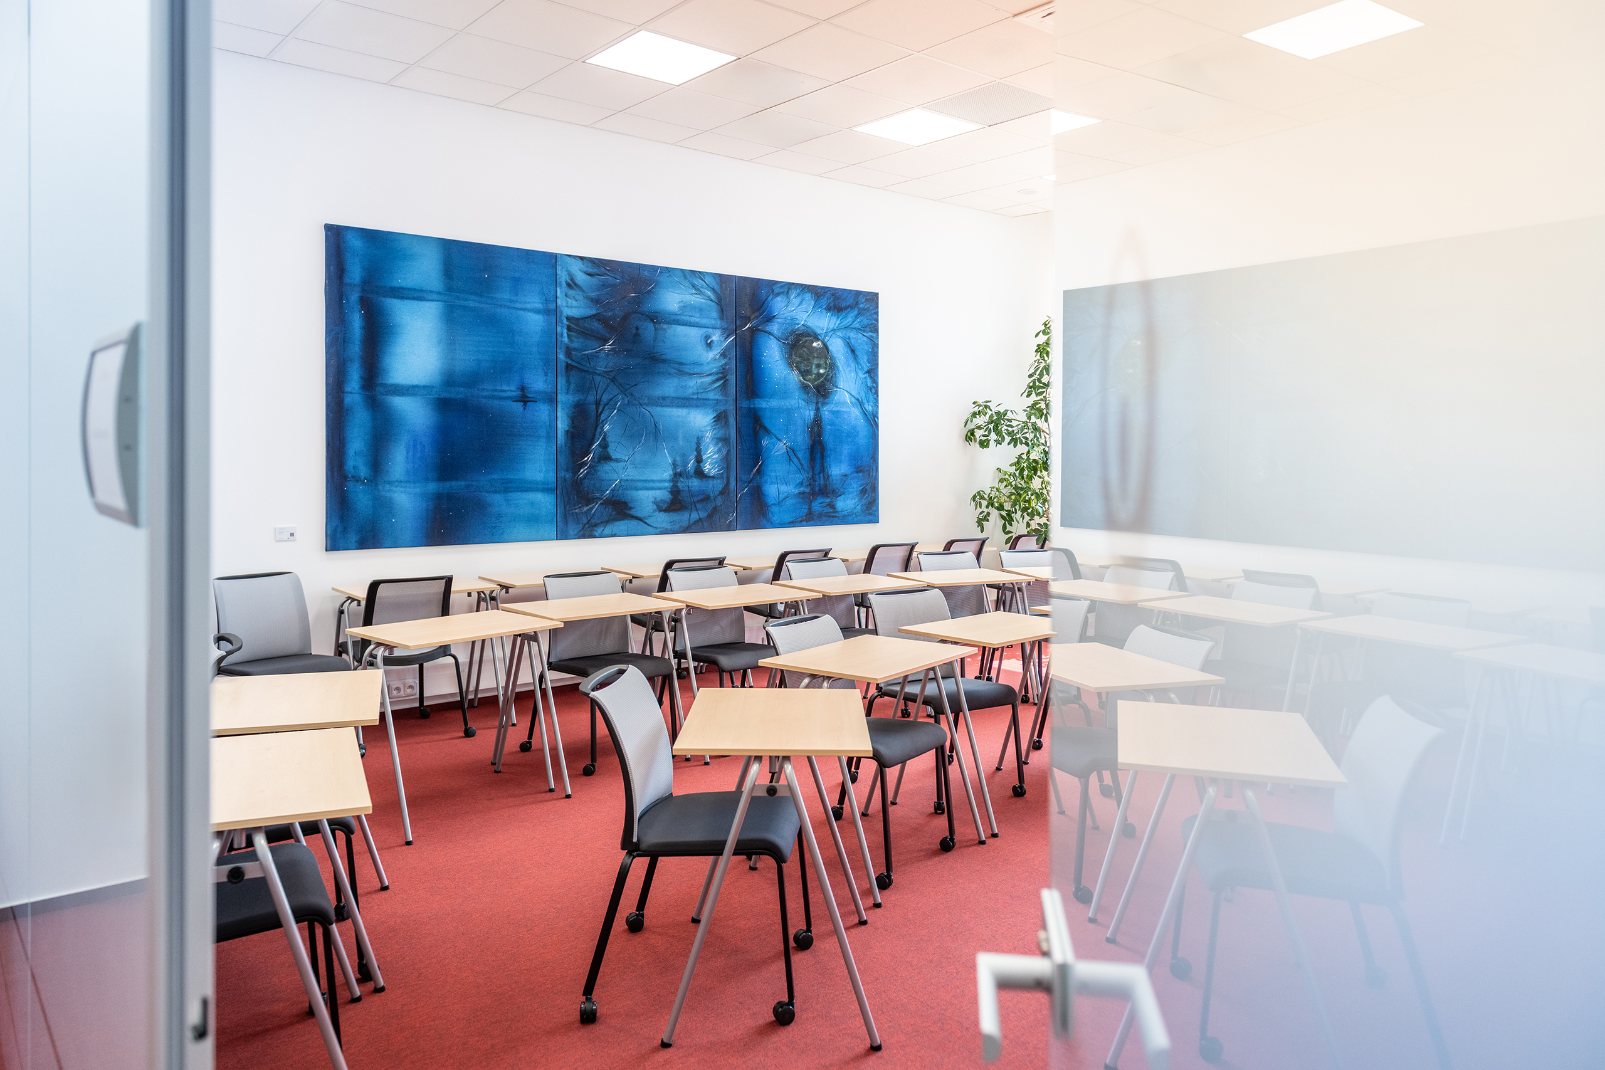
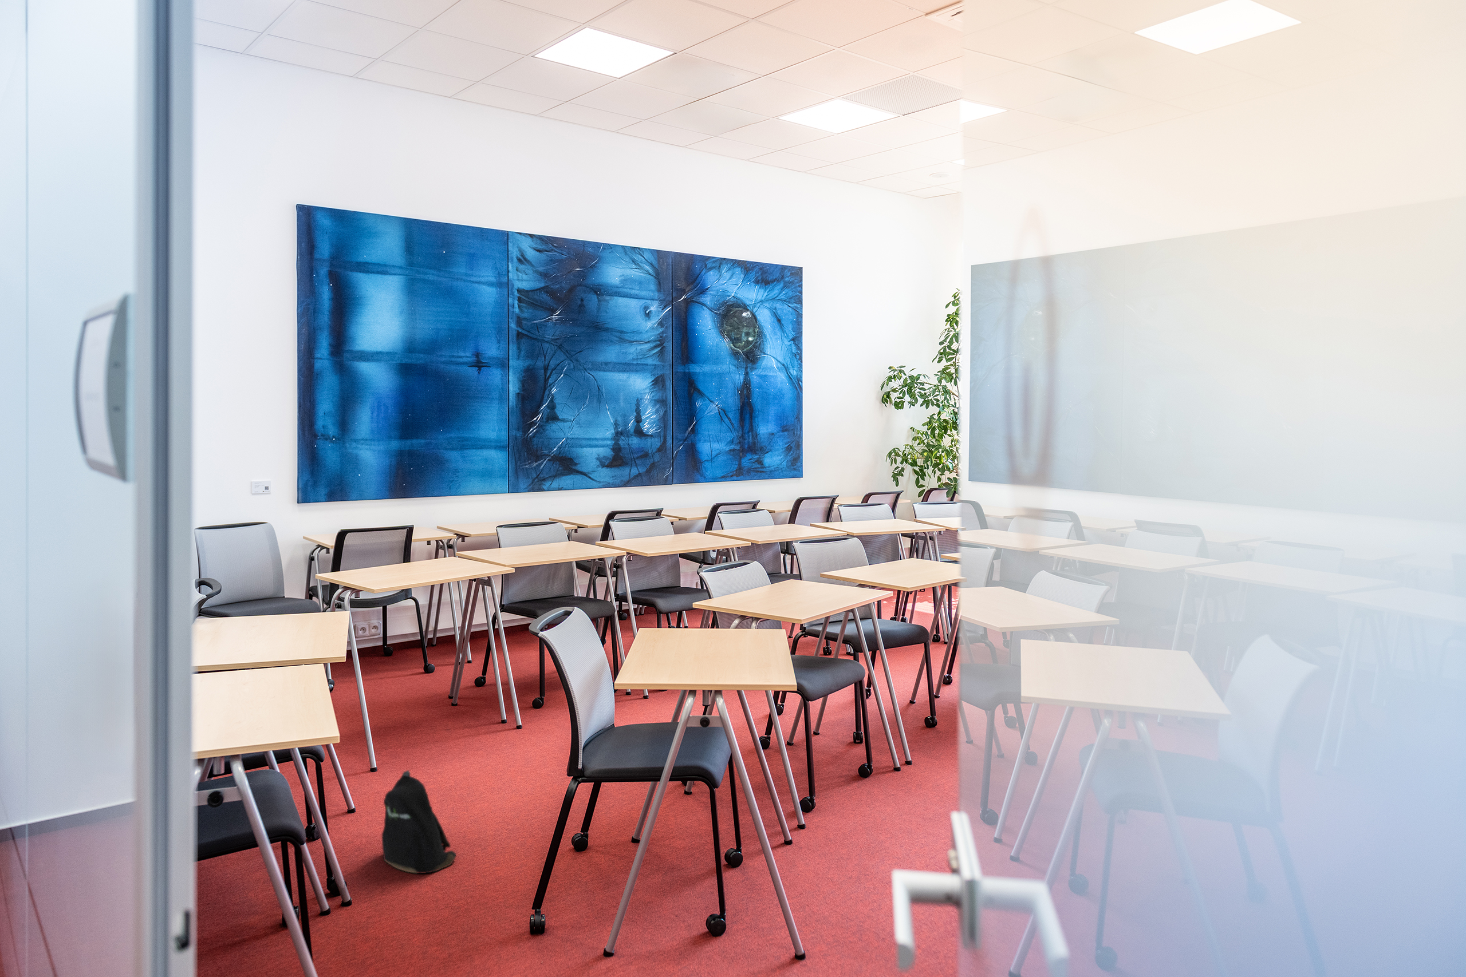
+ backpack [382,769,457,875]
